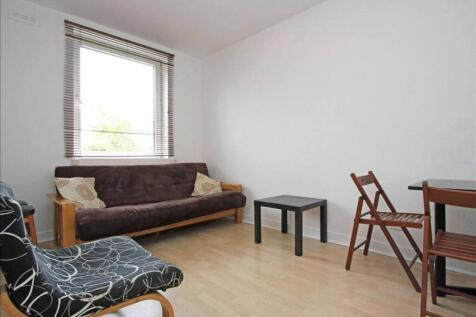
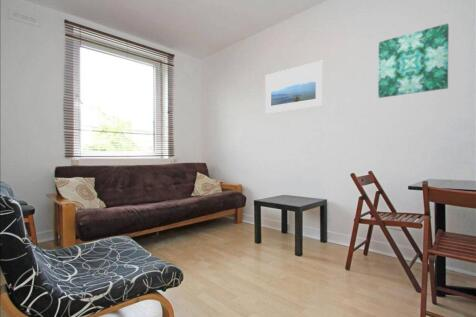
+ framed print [264,60,324,114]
+ wall art [377,22,450,99]
